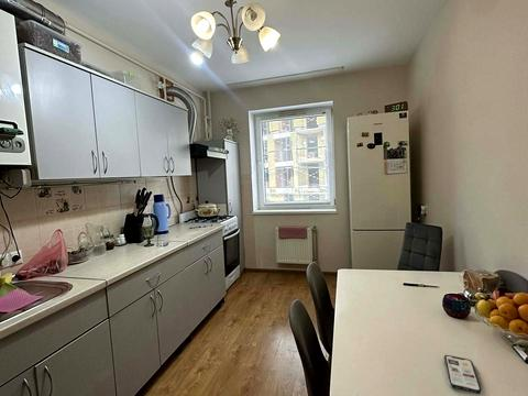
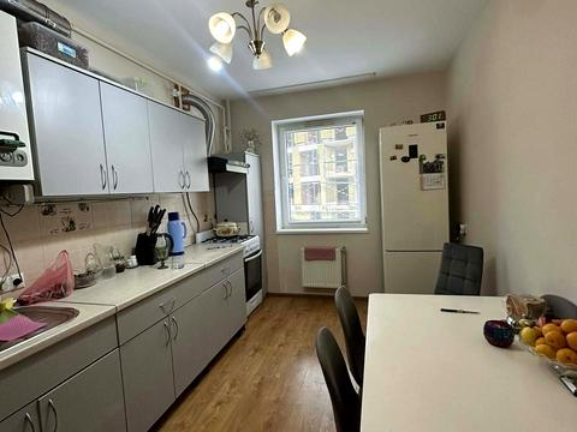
- phone case [443,354,483,395]
